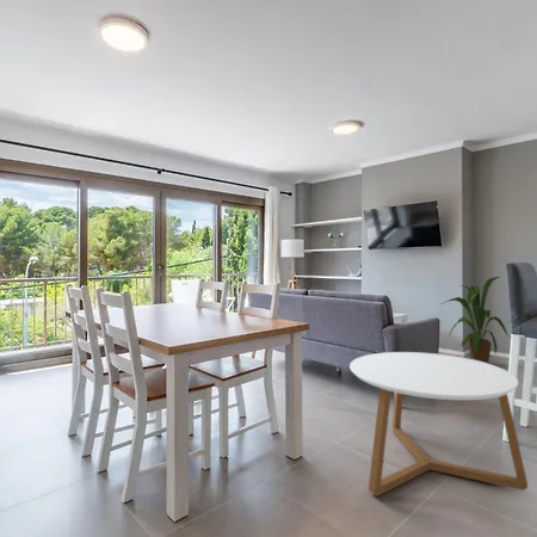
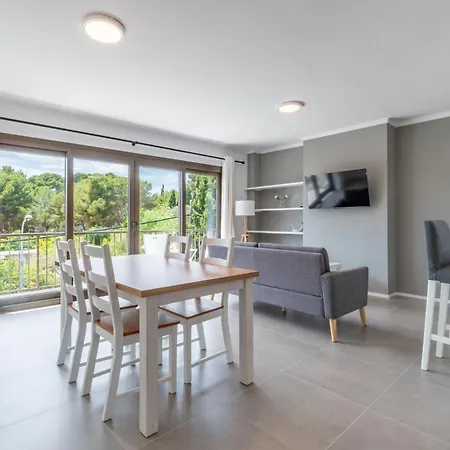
- coffee table [348,351,529,498]
- house plant [440,276,510,364]
